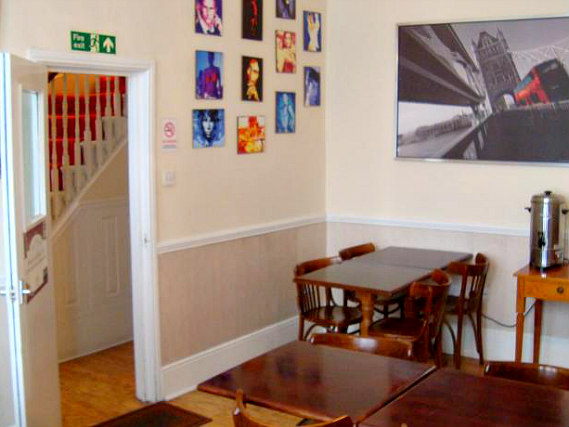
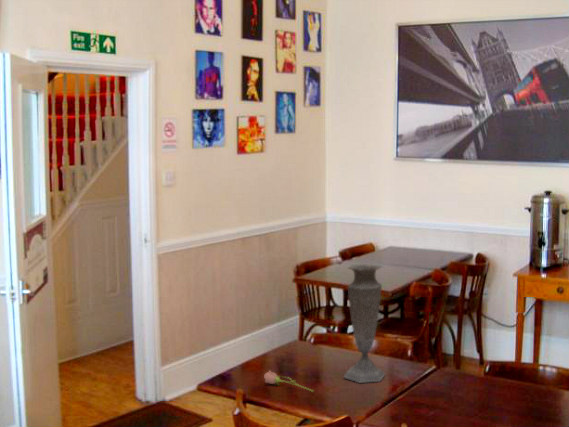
+ flower [263,369,315,393]
+ vase [343,263,386,384]
